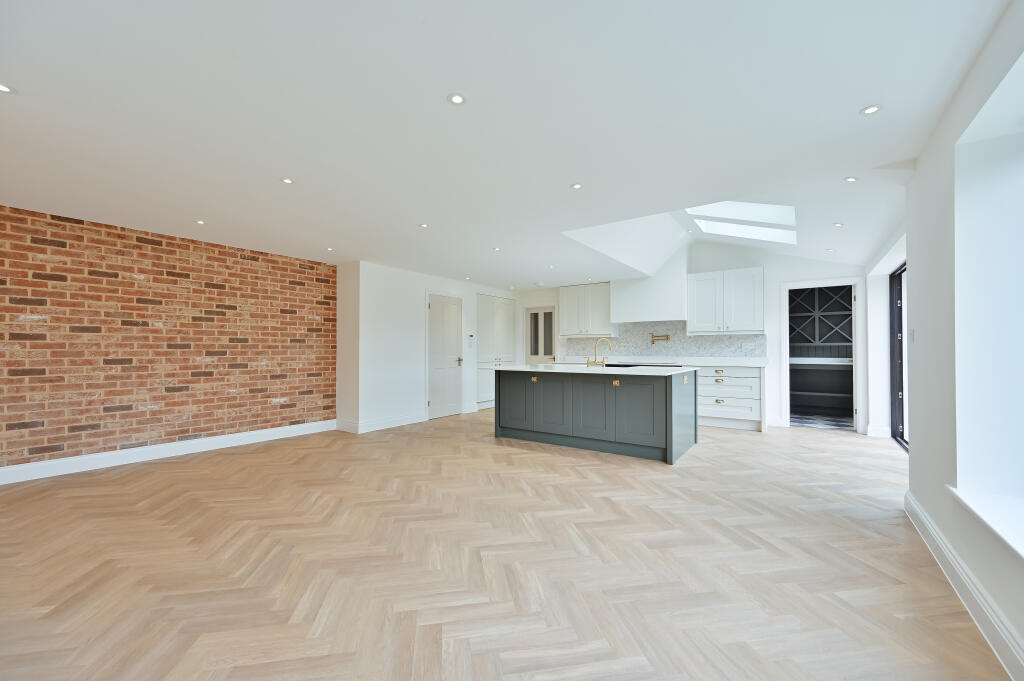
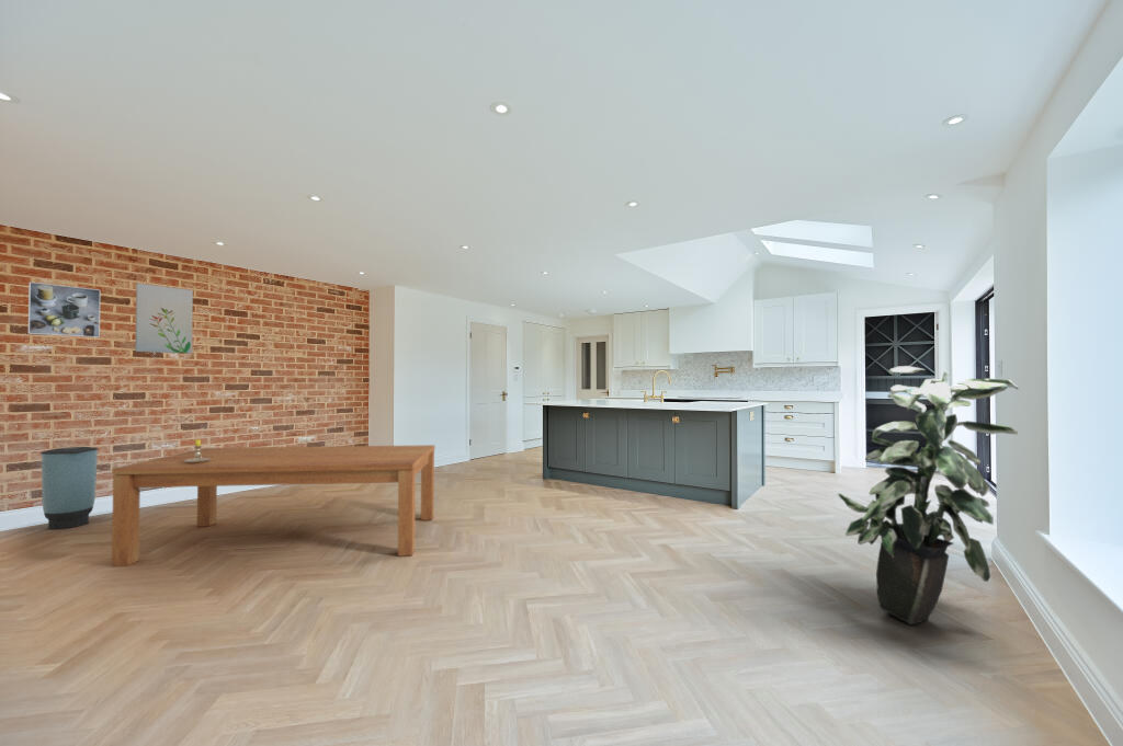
+ trash can [39,446,99,530]
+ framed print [27,280,101,338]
+ candlestick [184,438,211,463]
+ wall art [134,283,194,355]
+ indoor plant [837,365,1020,627]
+ dining table [111,444,436,567]
